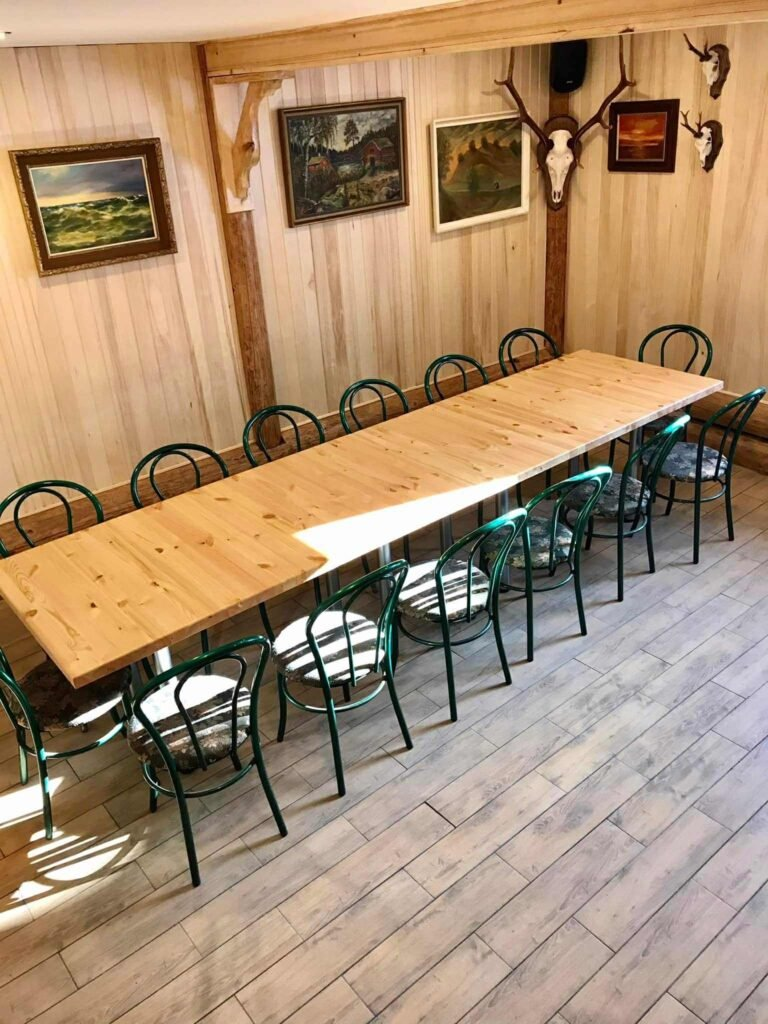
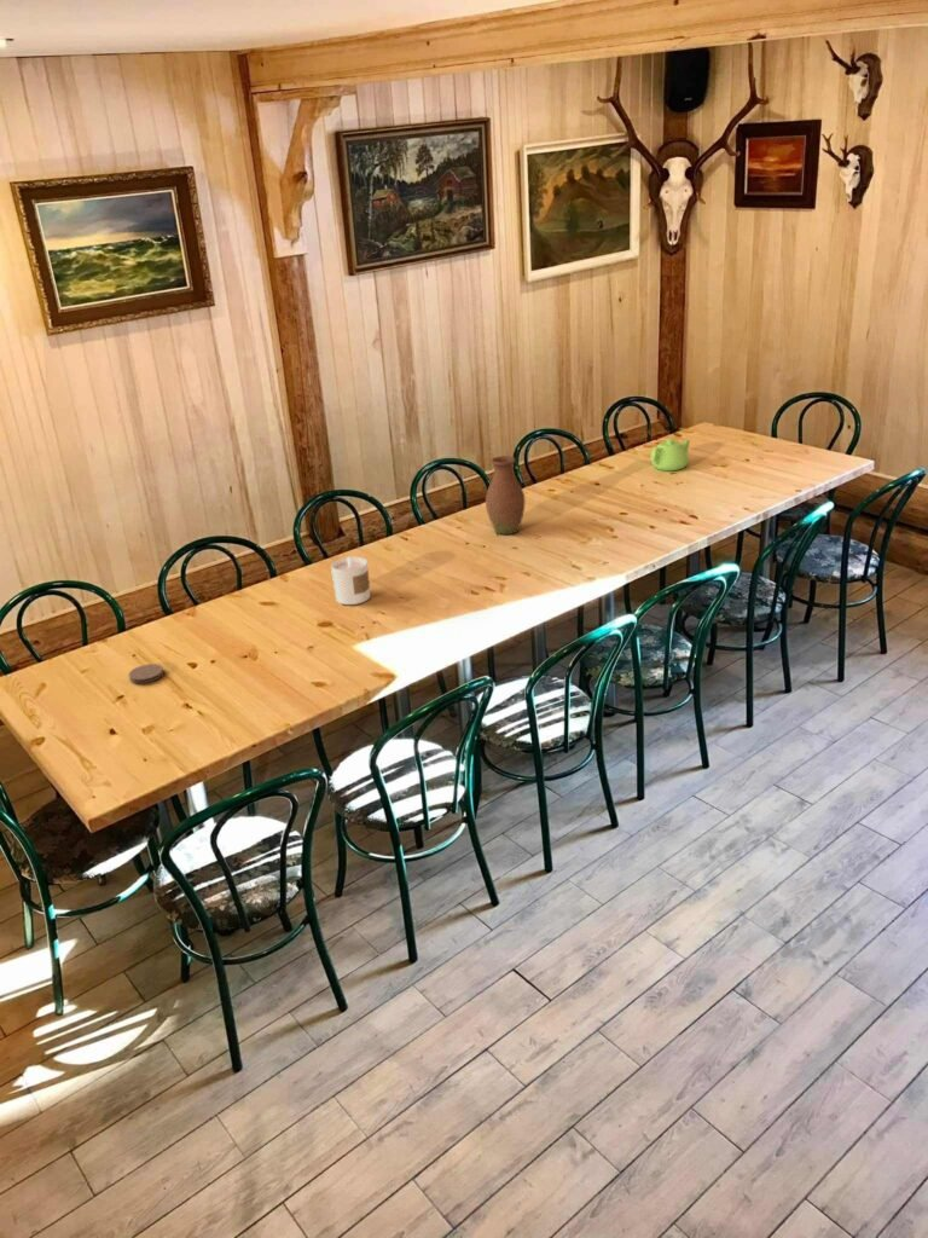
+ candle [330,555,371,606]
+ vase [485,455,527,536]
+ coaster [128,663,164,684]
+ teapot [649,438,691,472]
